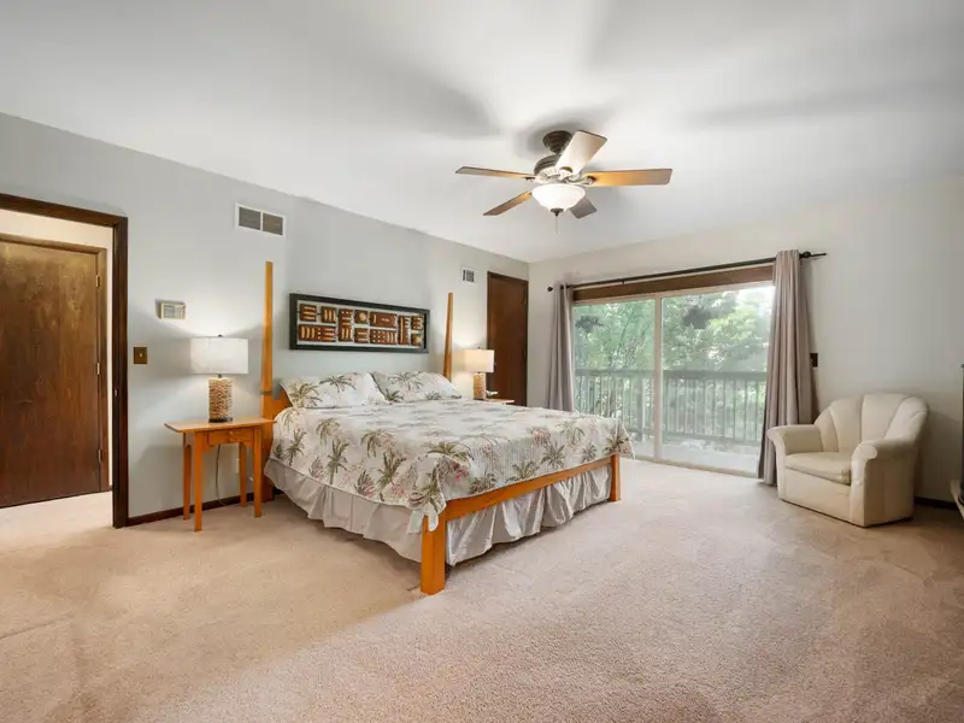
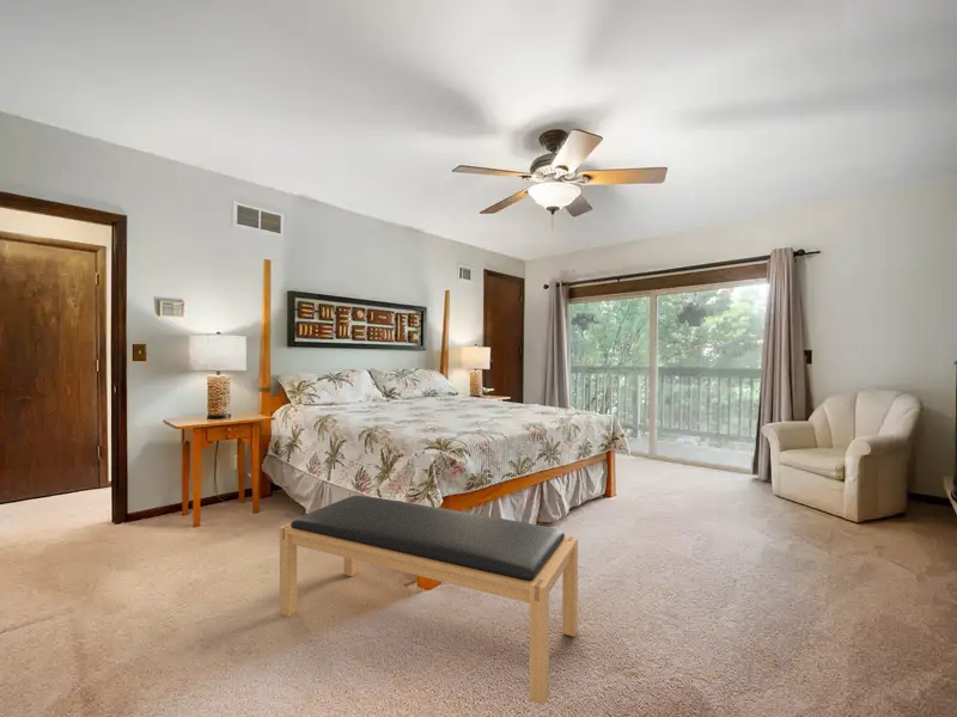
+ bench [279,494,579,706]
